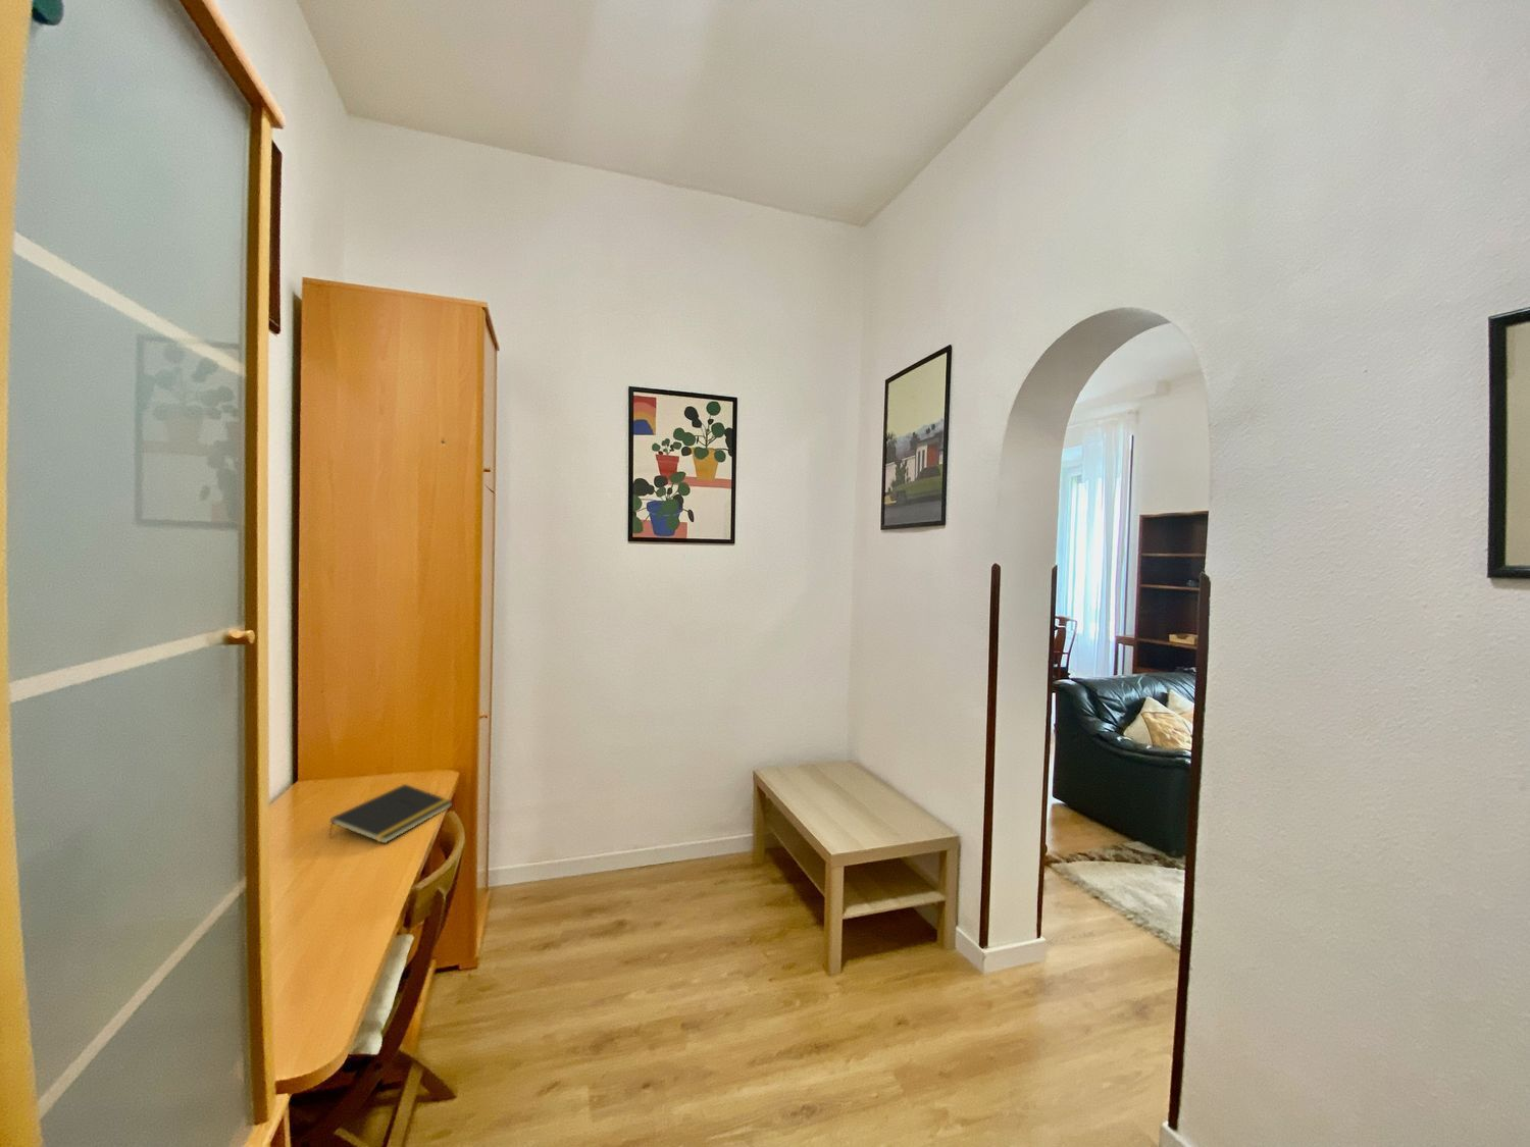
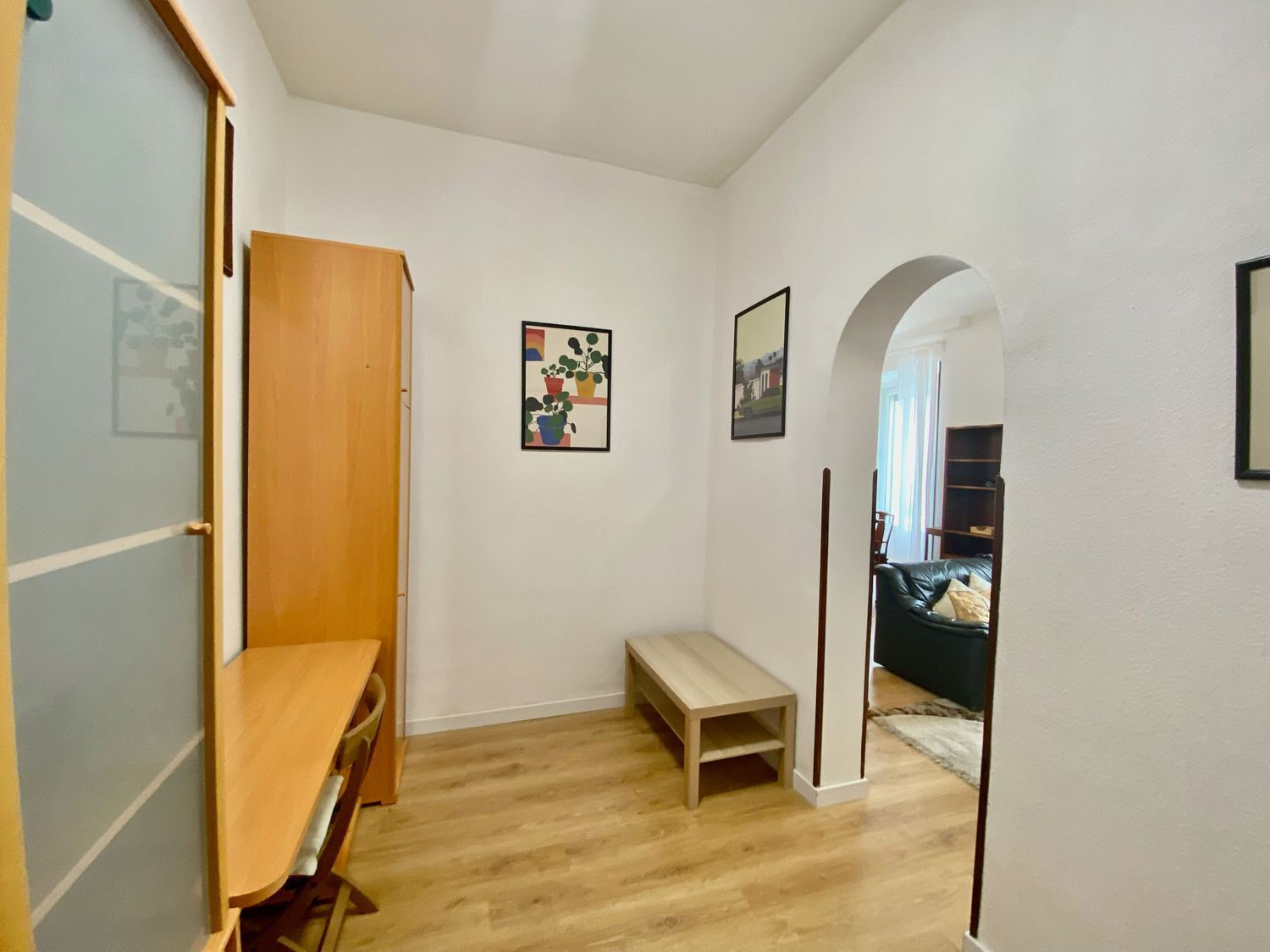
- notepad [328,783,454,845]
